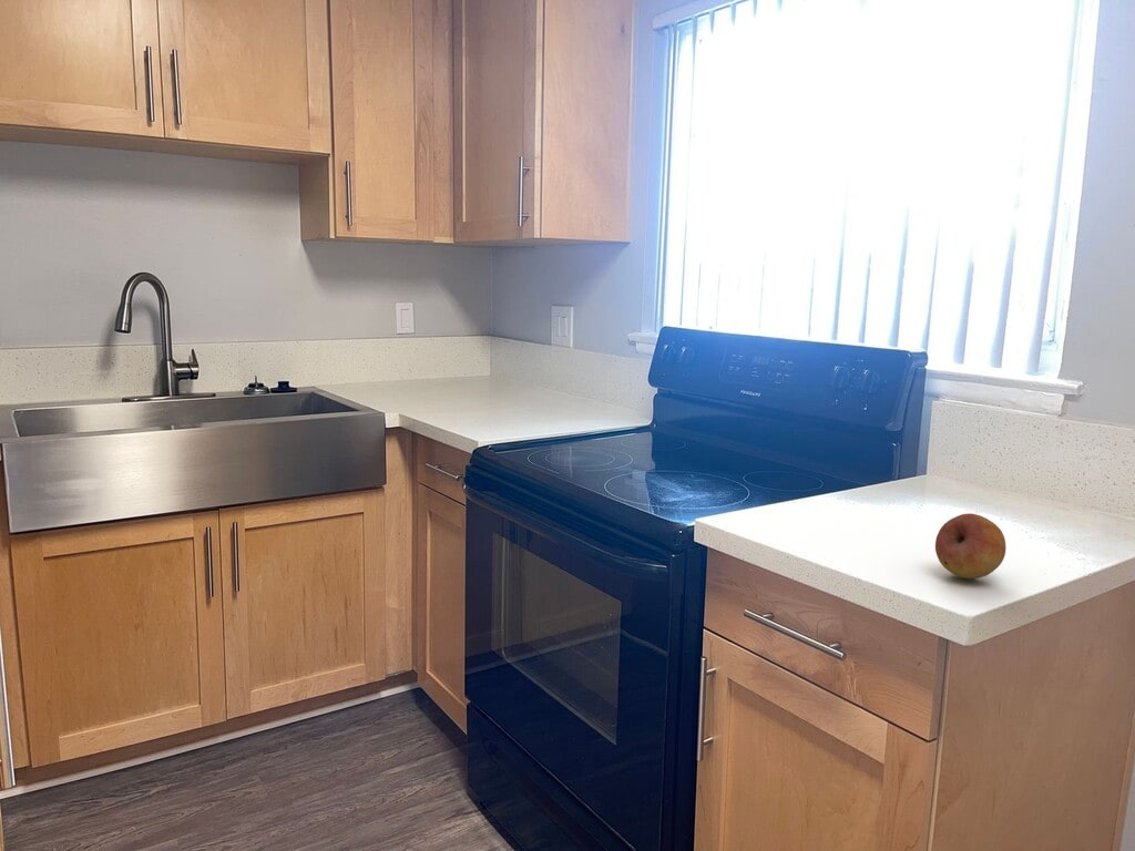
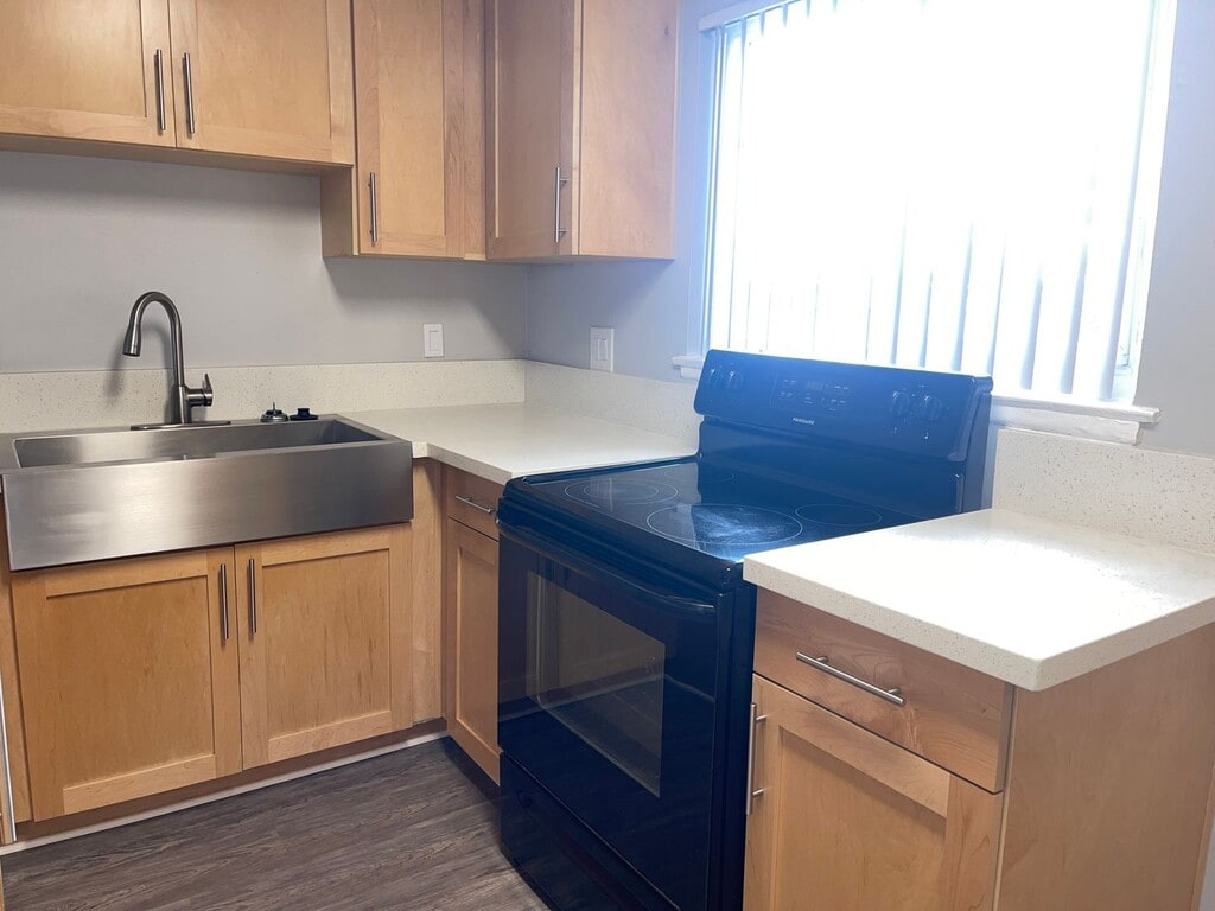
- fruit [934,512,1008,580]
